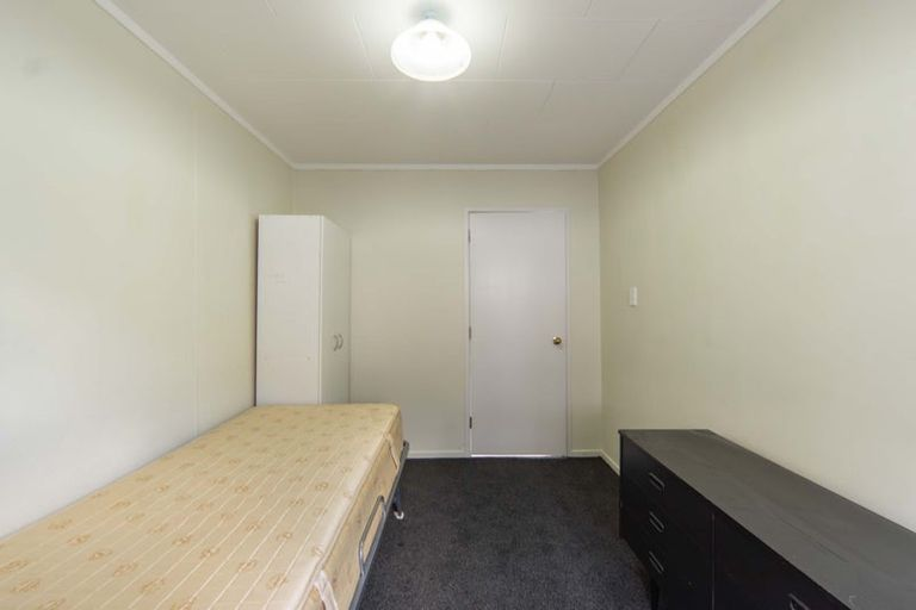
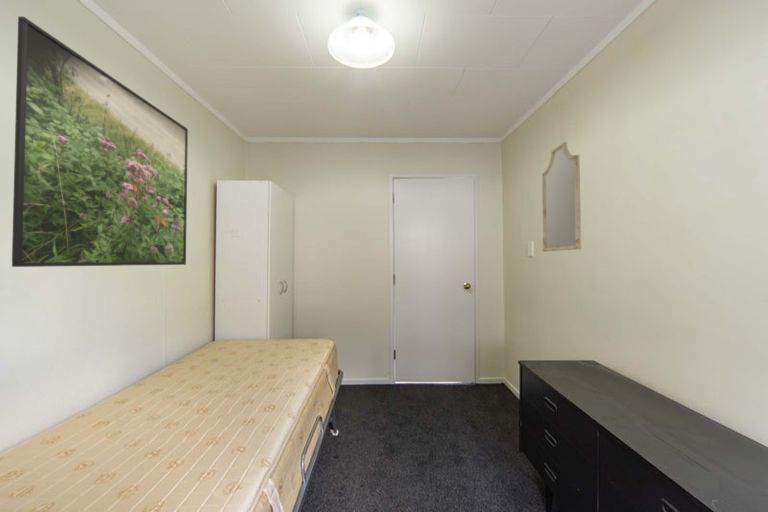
+ home mirror [541,141,582,252]
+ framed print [11,16,189,268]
